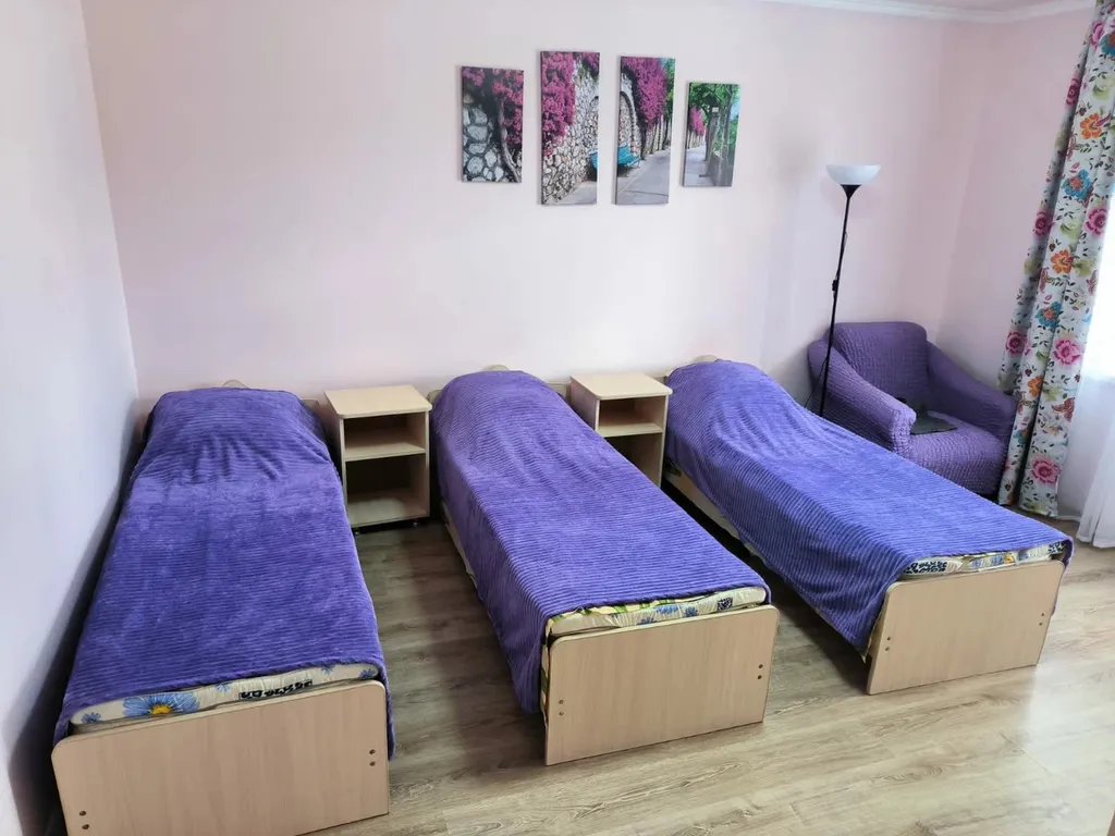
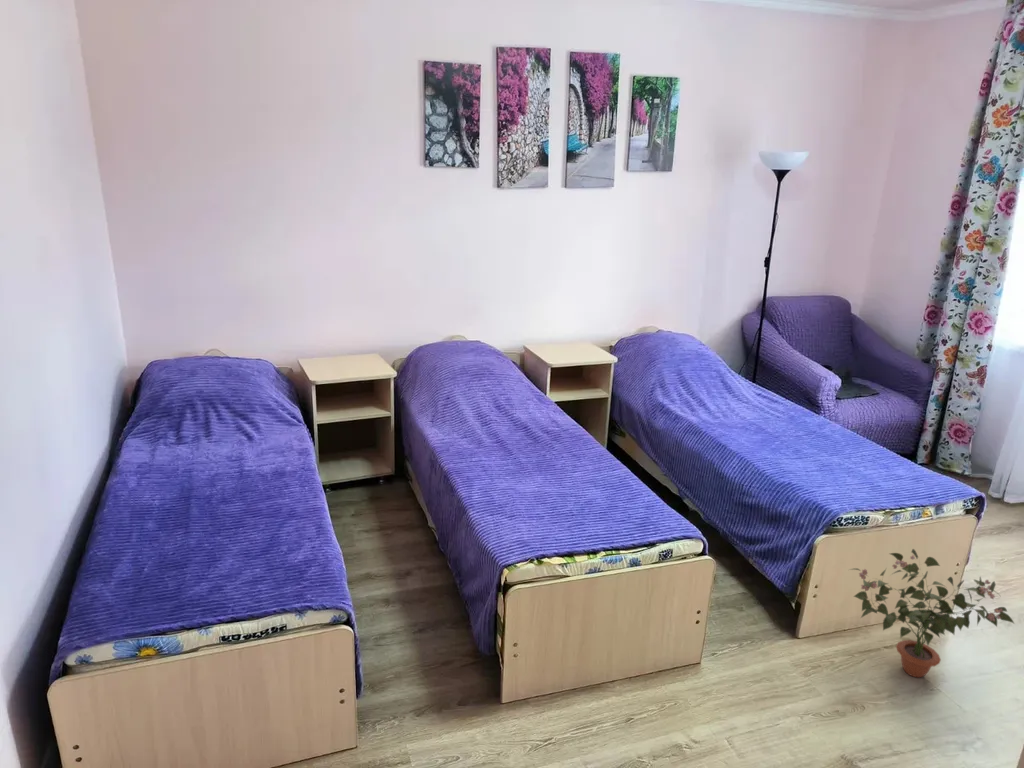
+ potted plant [849,548,1016,679]
